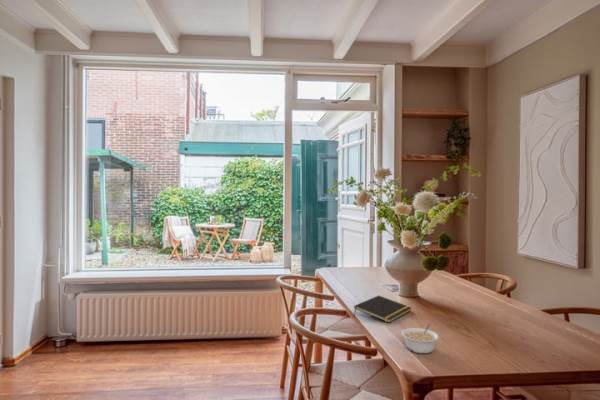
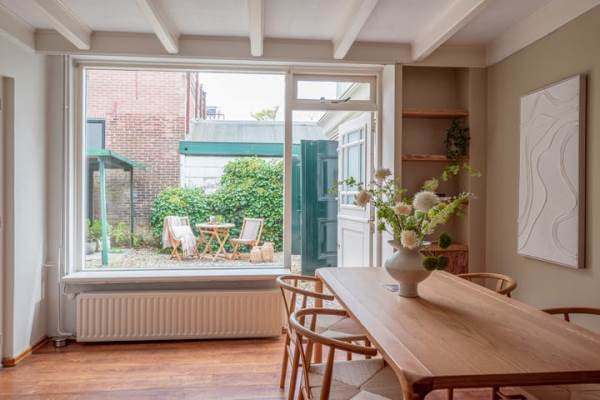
- notepad [353,295,412,324]
- legume [400,323,440,354]
